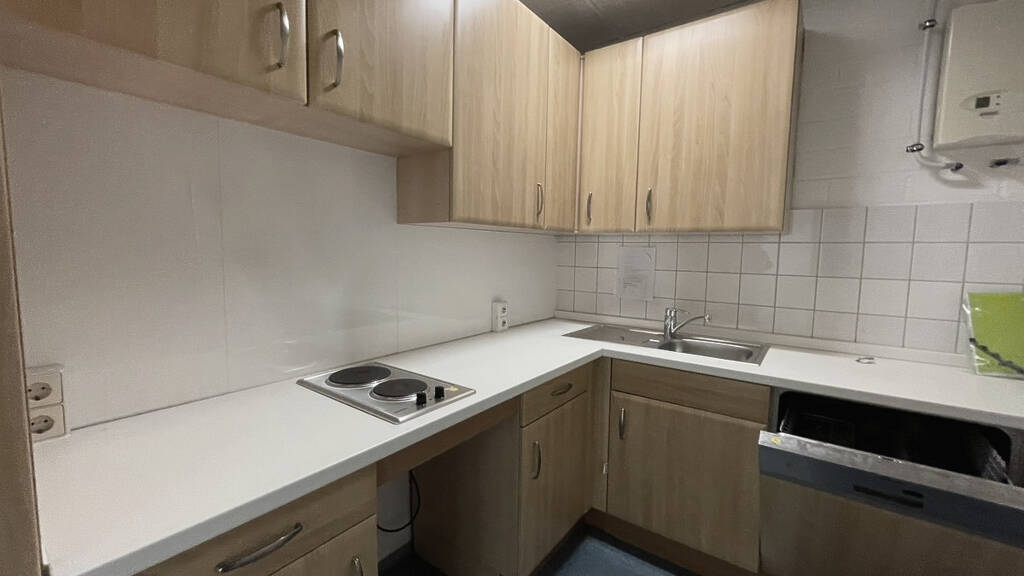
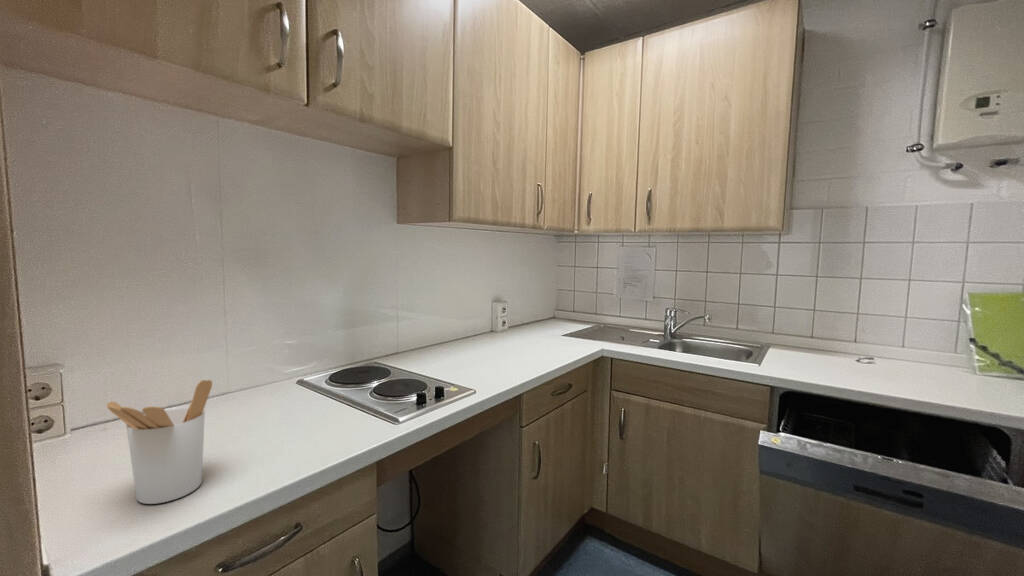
+ utensil holder [105,379,213,505]
